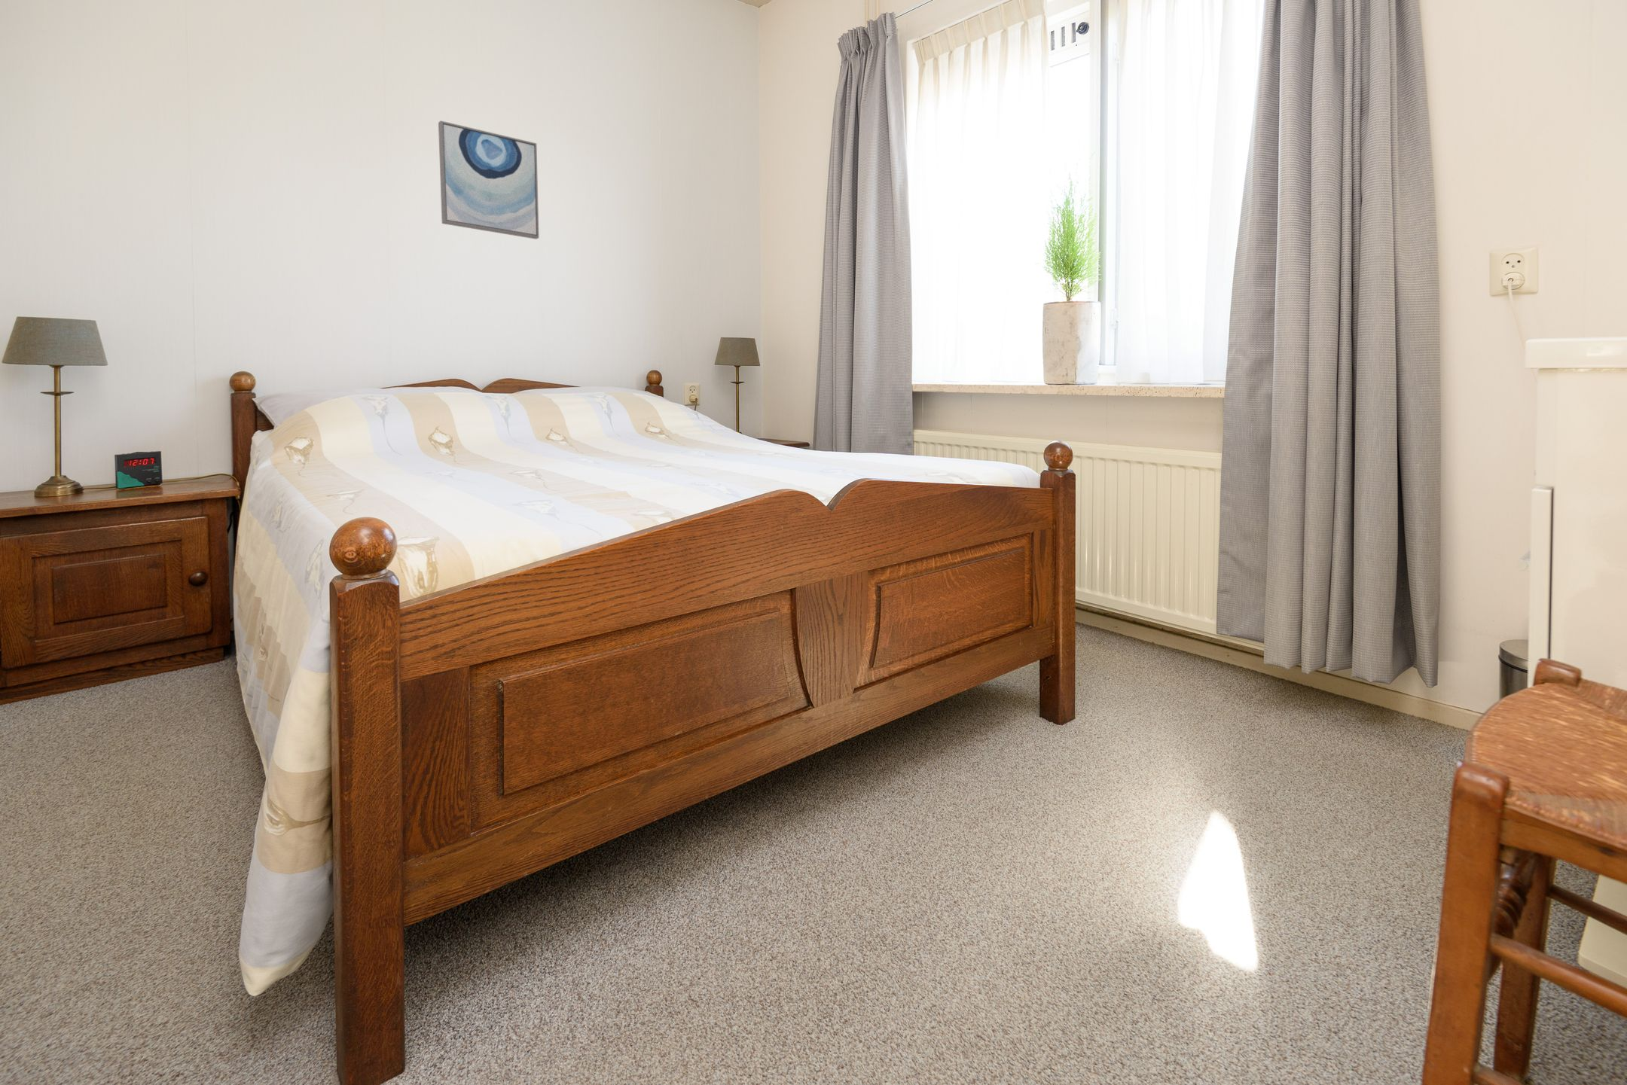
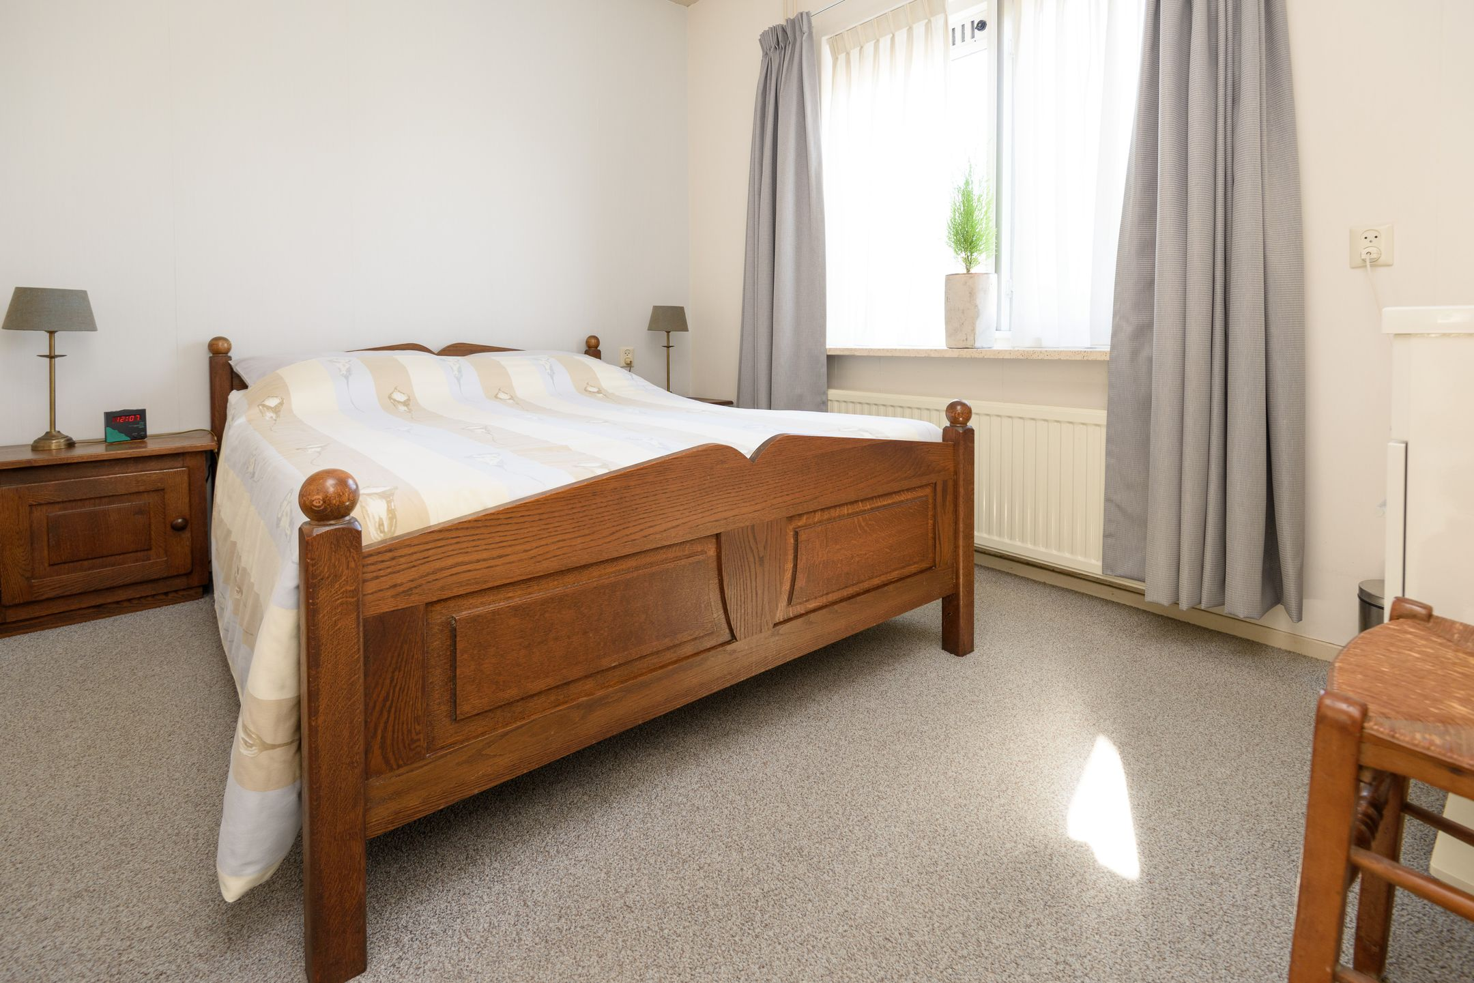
- wall art [437,120,539,240]
